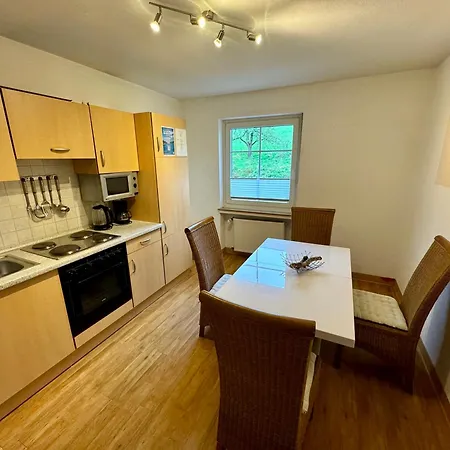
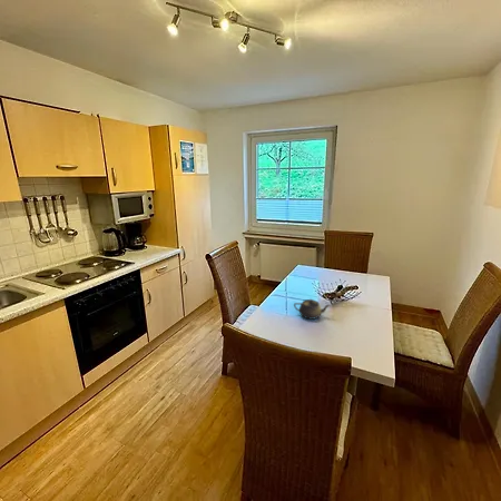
+ teapot [293,298,331,321]
